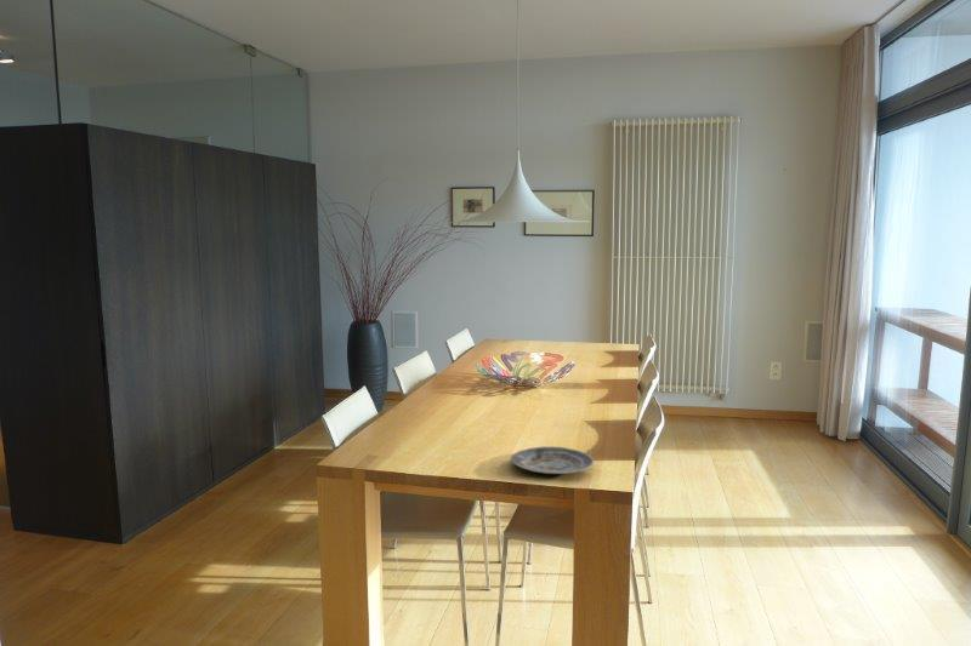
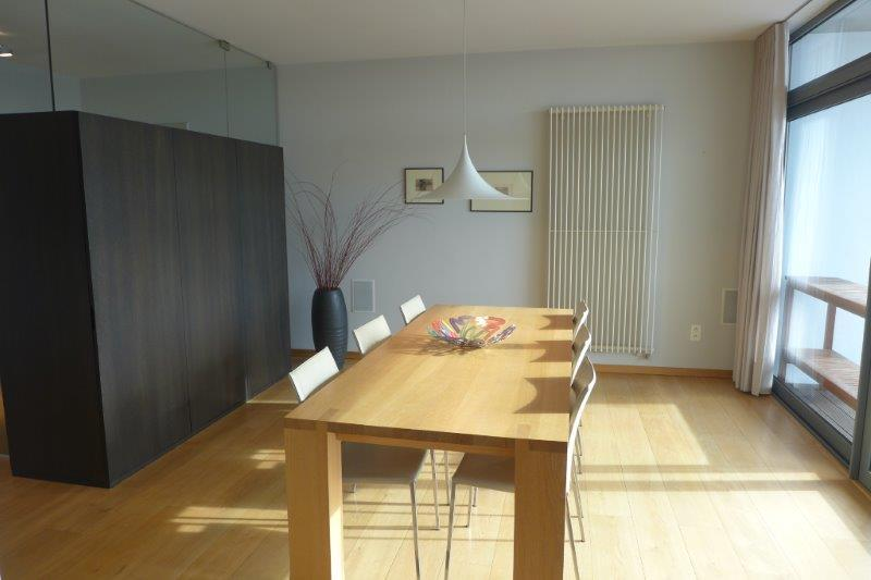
- plate [509,446,595,475]
